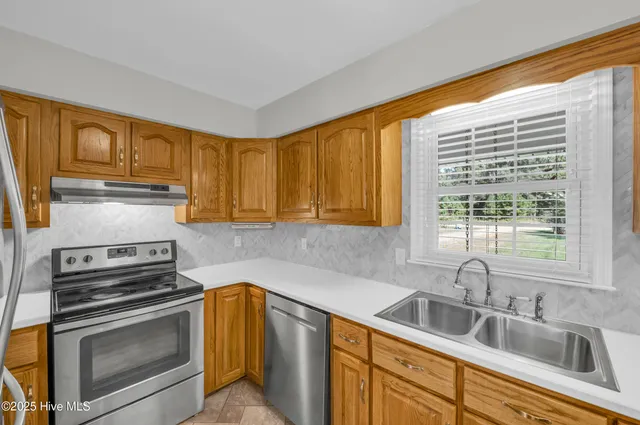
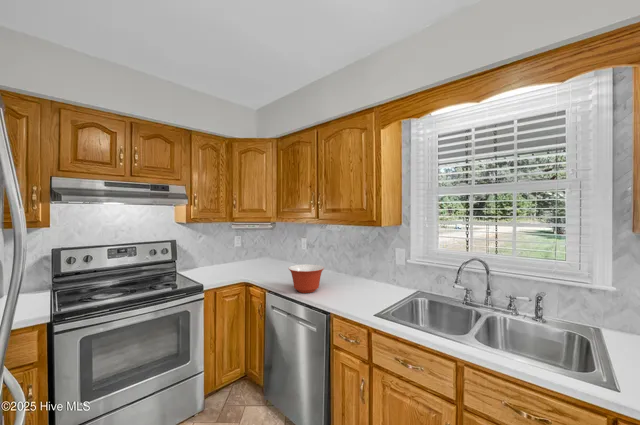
+ mixing bowl [287,263,325,294]
